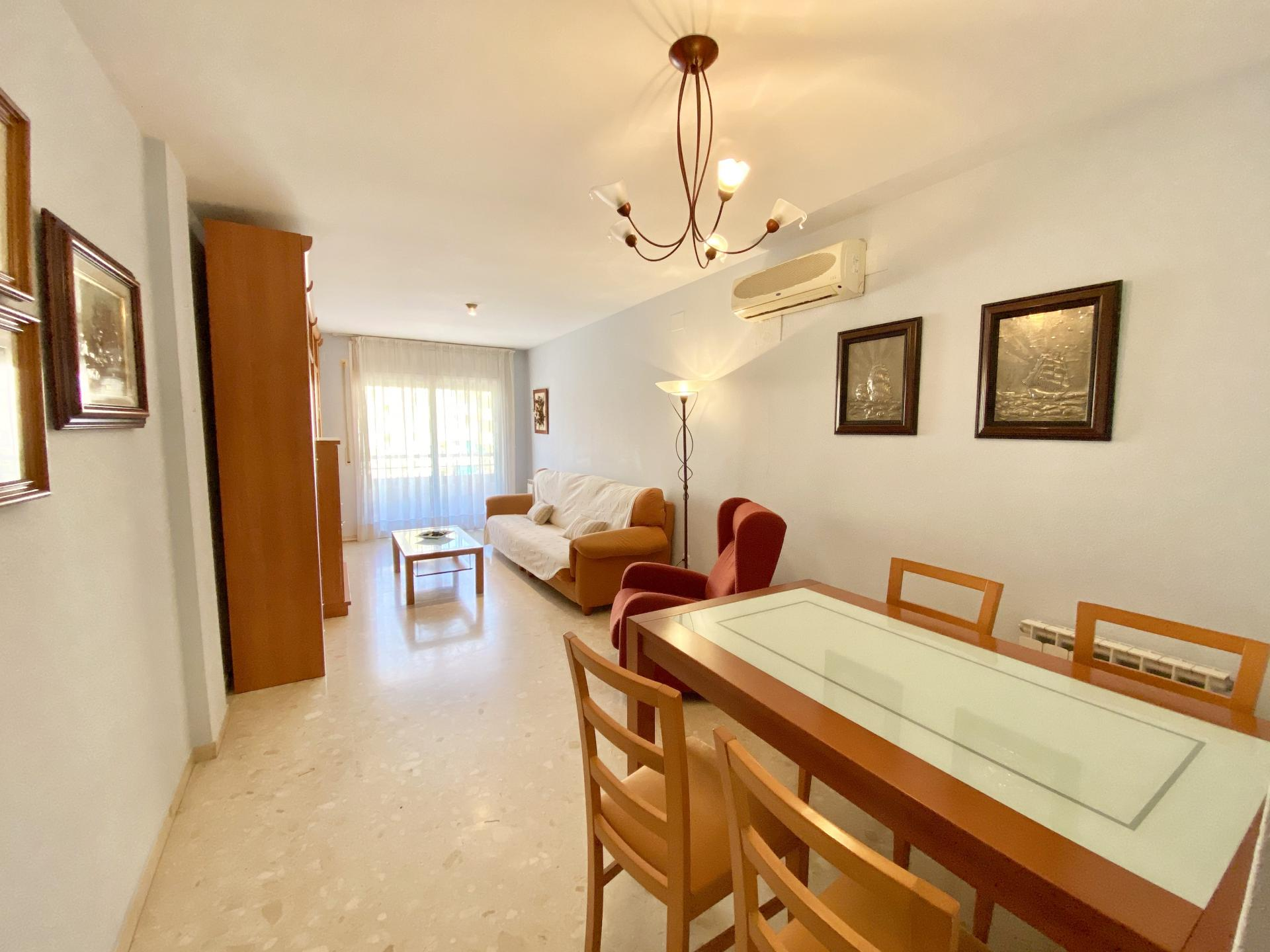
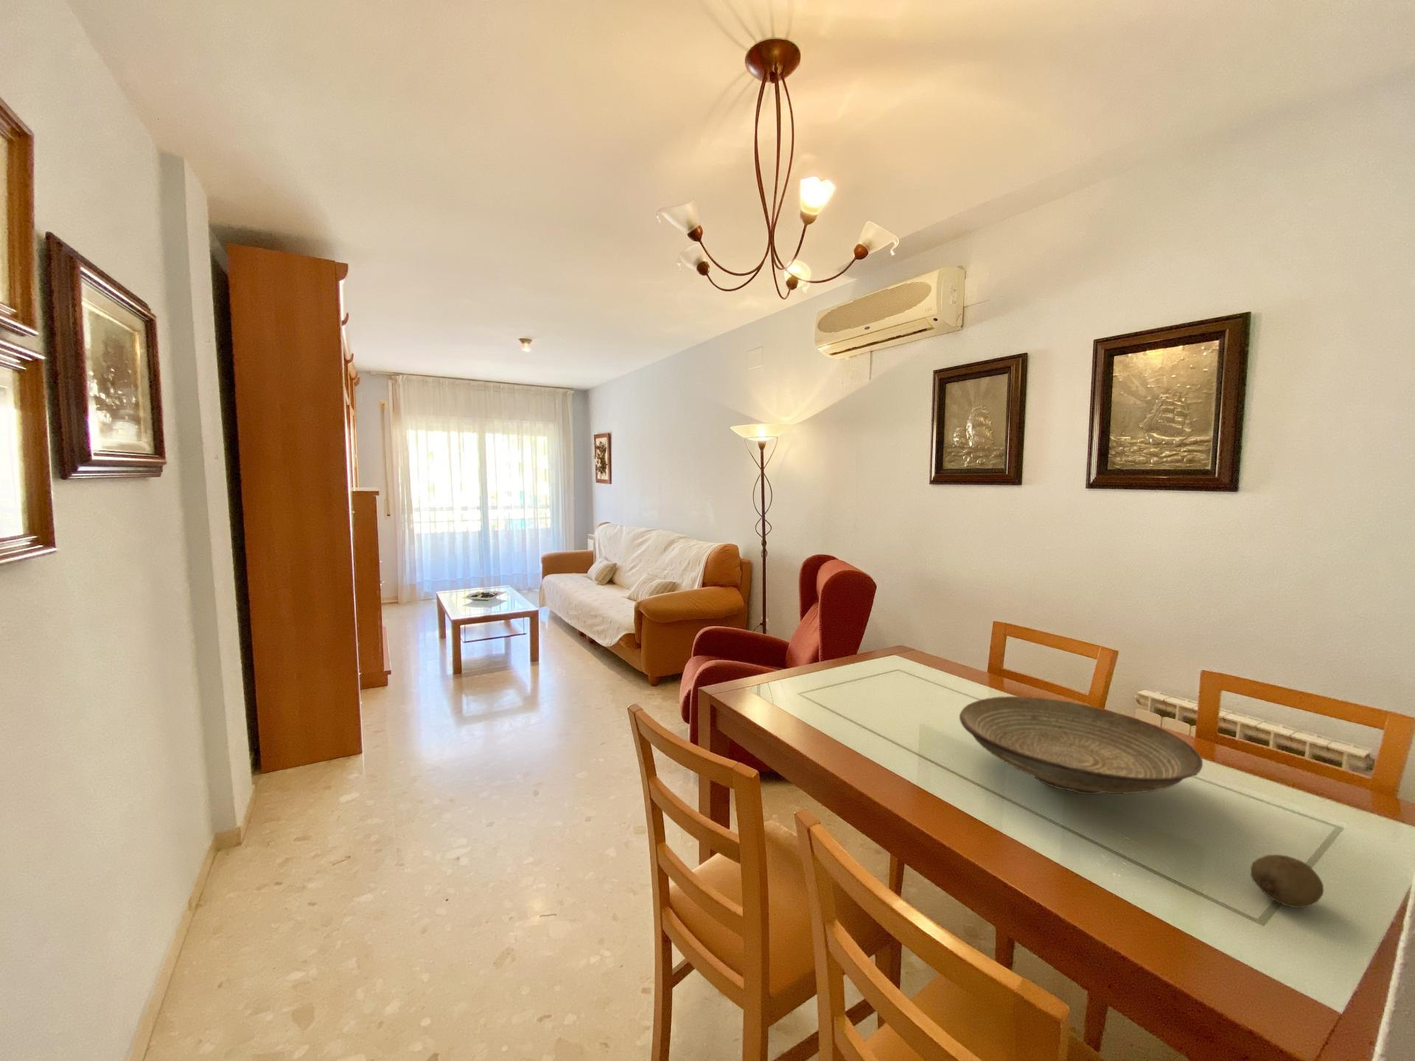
+ decorative bowl [959,695,1203,795]
+ fruit [1250,854,1325,908]
